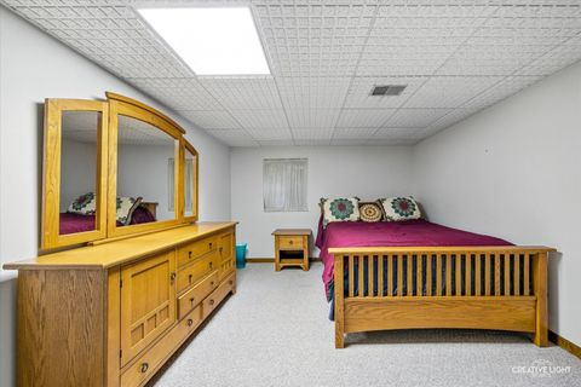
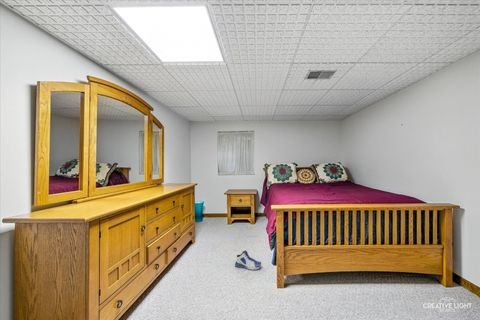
+ sneaker [234,250,262,271]
